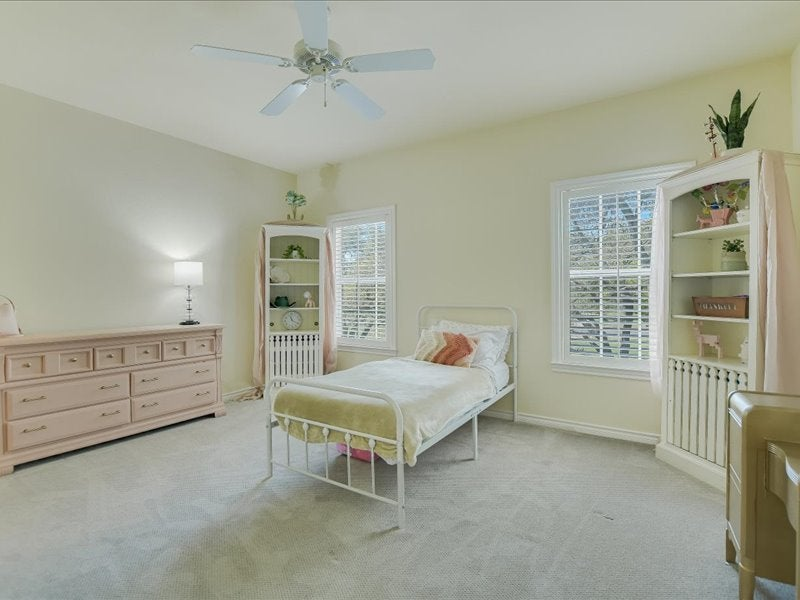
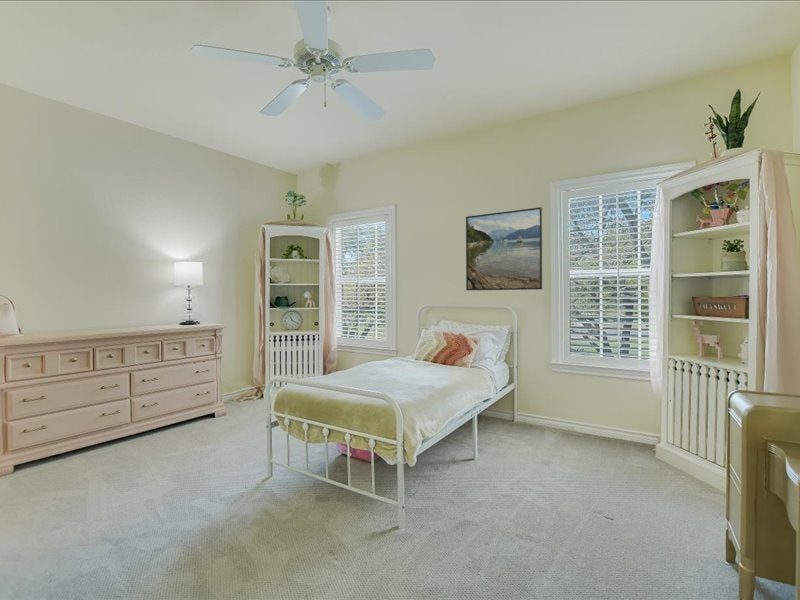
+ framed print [465,206,543,291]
